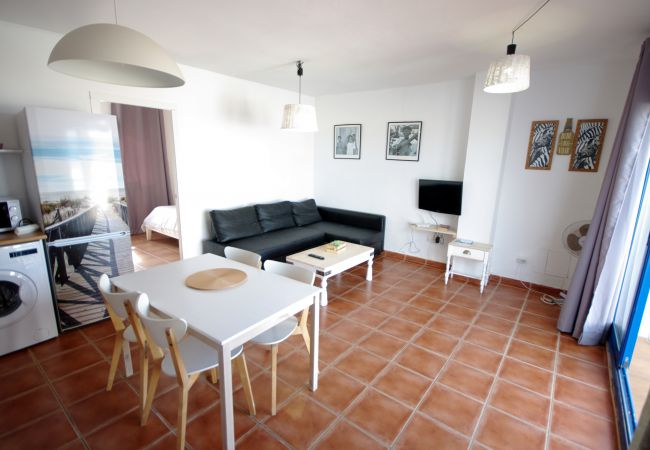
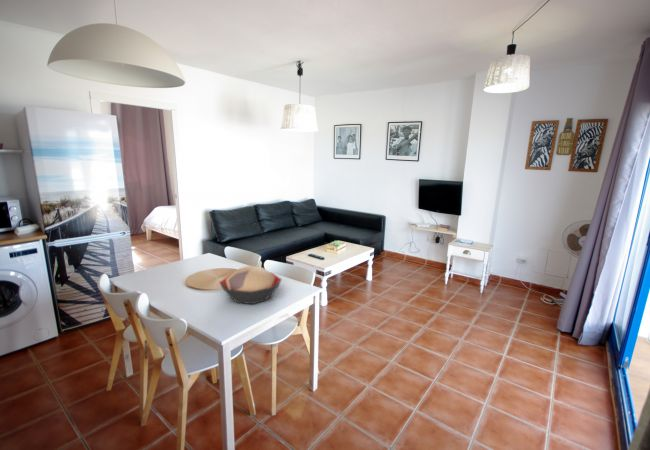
+ decorative bowl [218,265,283,305]
